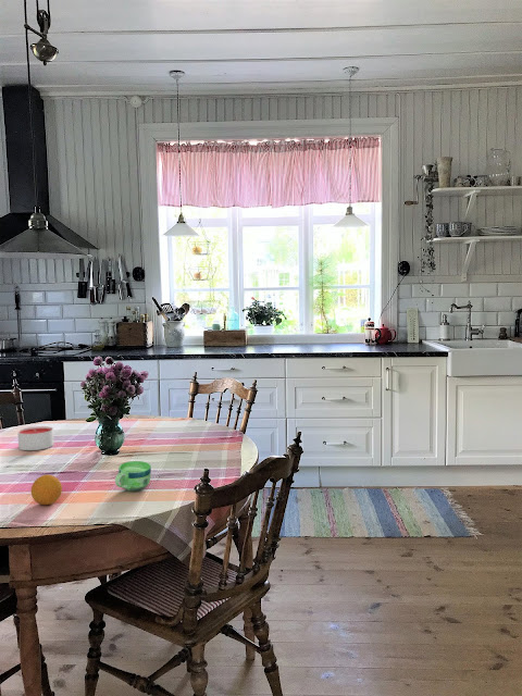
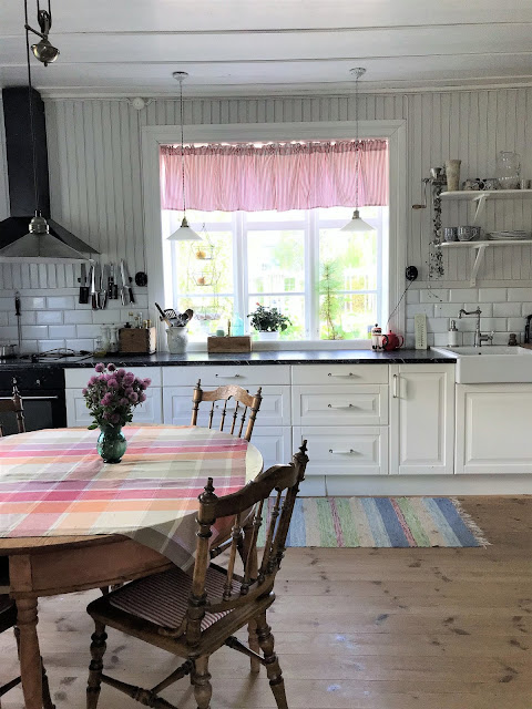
- cup [114,460,152,493]
- candle [16,425,54,451]
- fruit [30,473,63,506]
